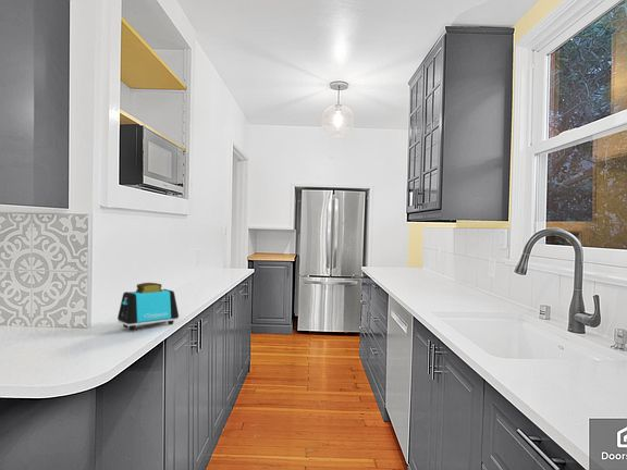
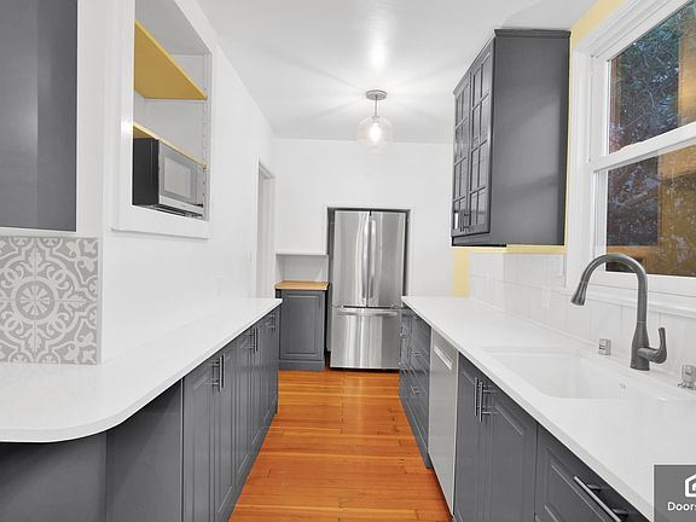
- toaster [116,282,180,331]
